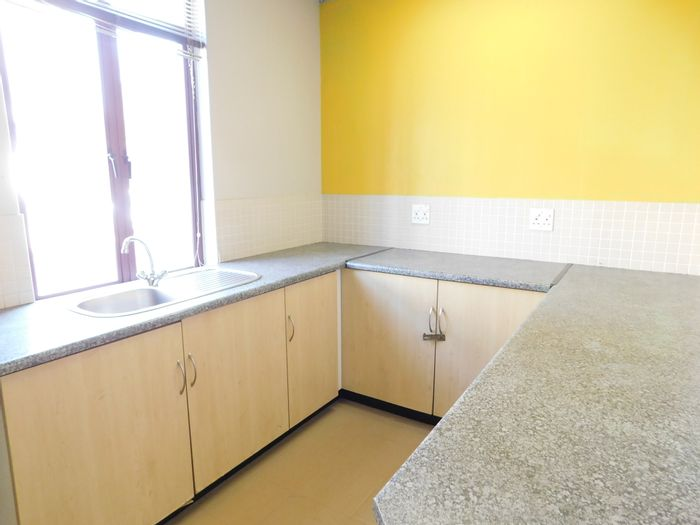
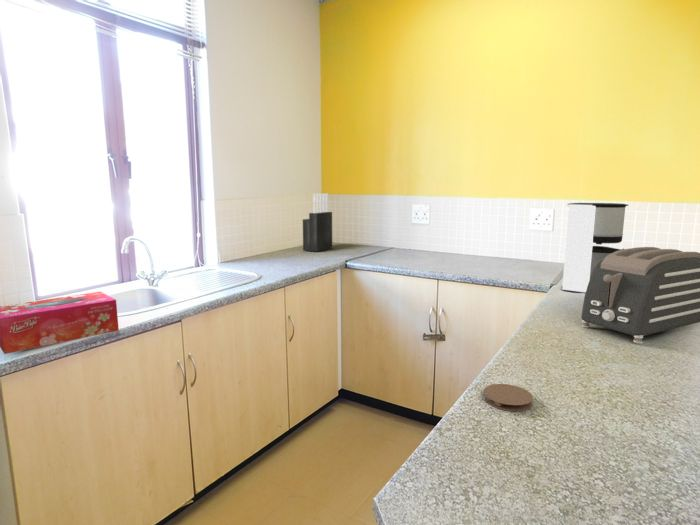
+ coffee maker [561,202,629,293]
+ knife block [302,192,333,253]
+ tissue box [0,291,120,355]
+ coaster [482,383,534,412]
+ toaster [581,246,700,344]
